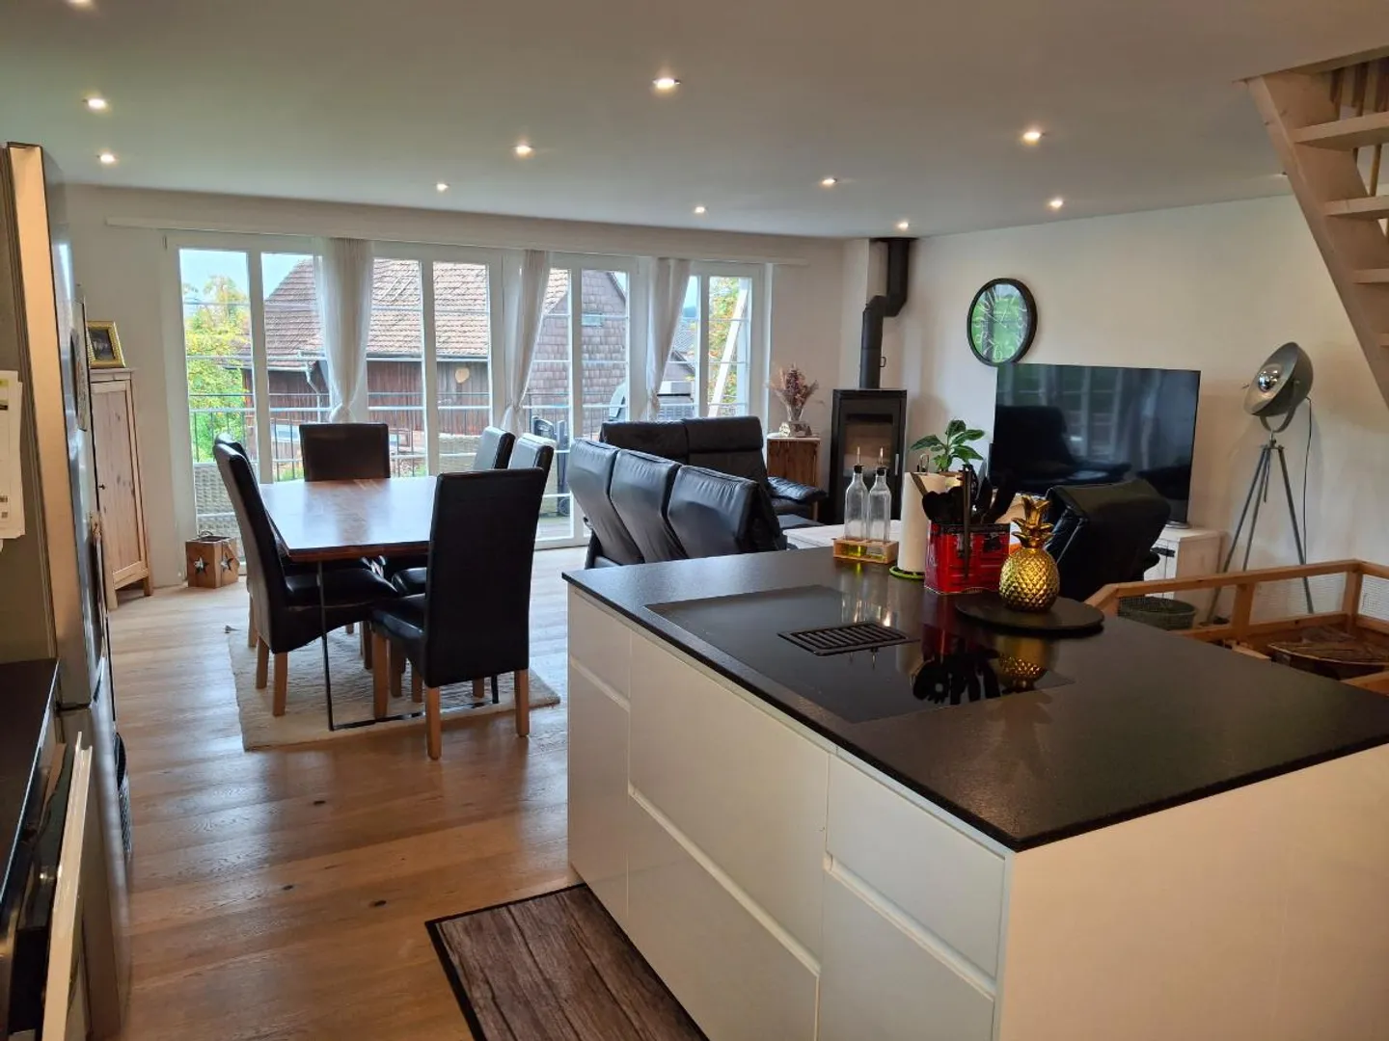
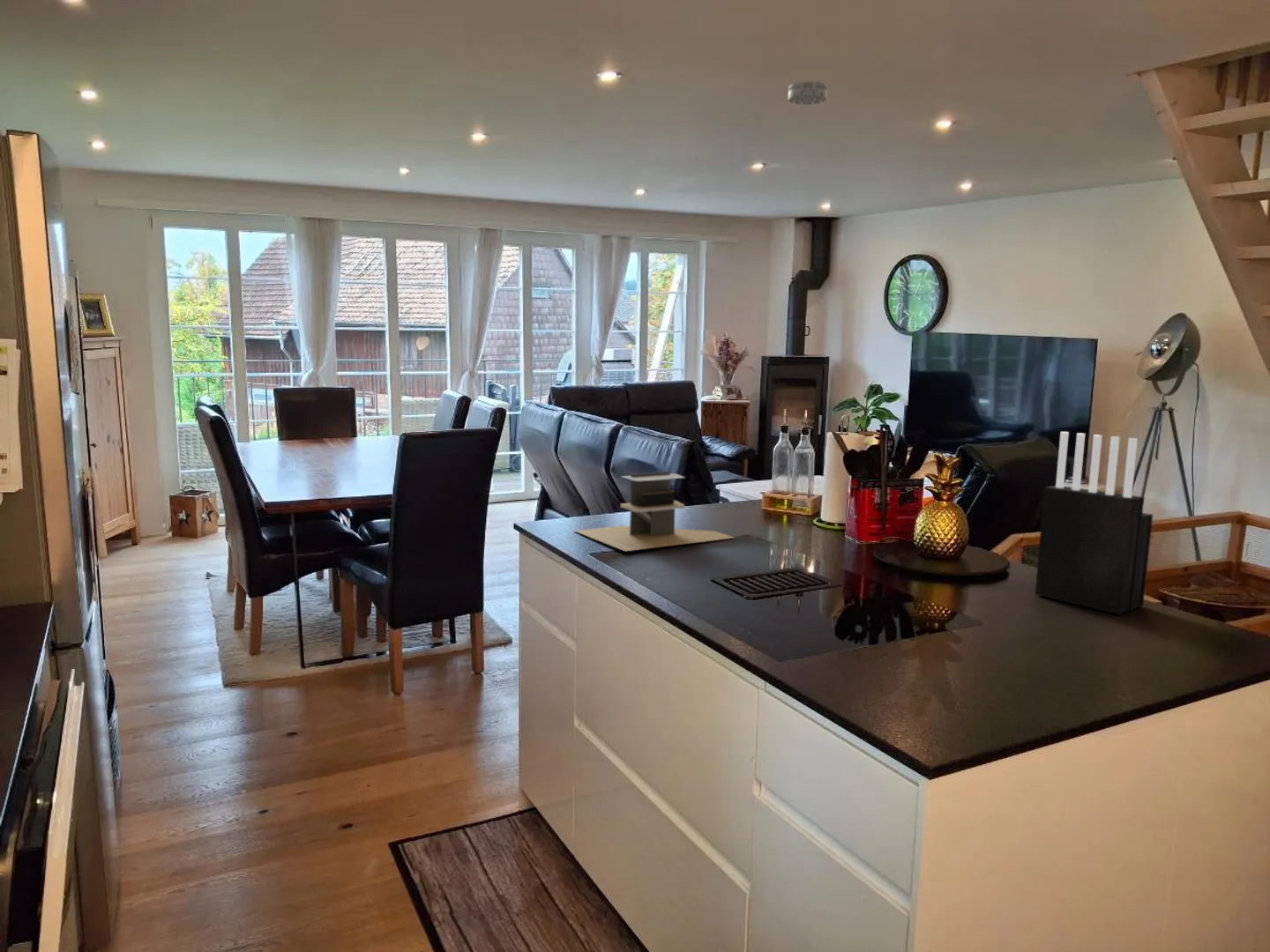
+ smoke detector [788,80,828,106]
+ knife block [1035,431,1154,615]
+ kiosk [573,471,736,552]
